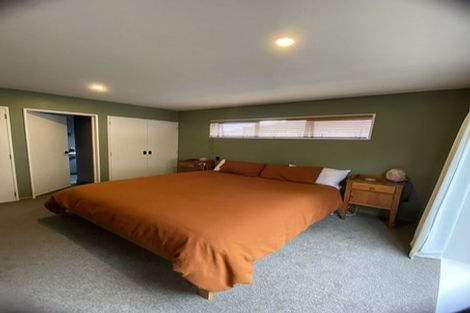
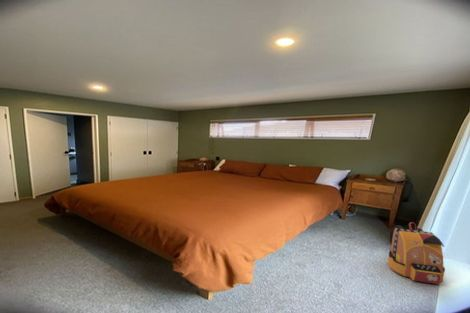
+ backpack [387,221,446,285]
